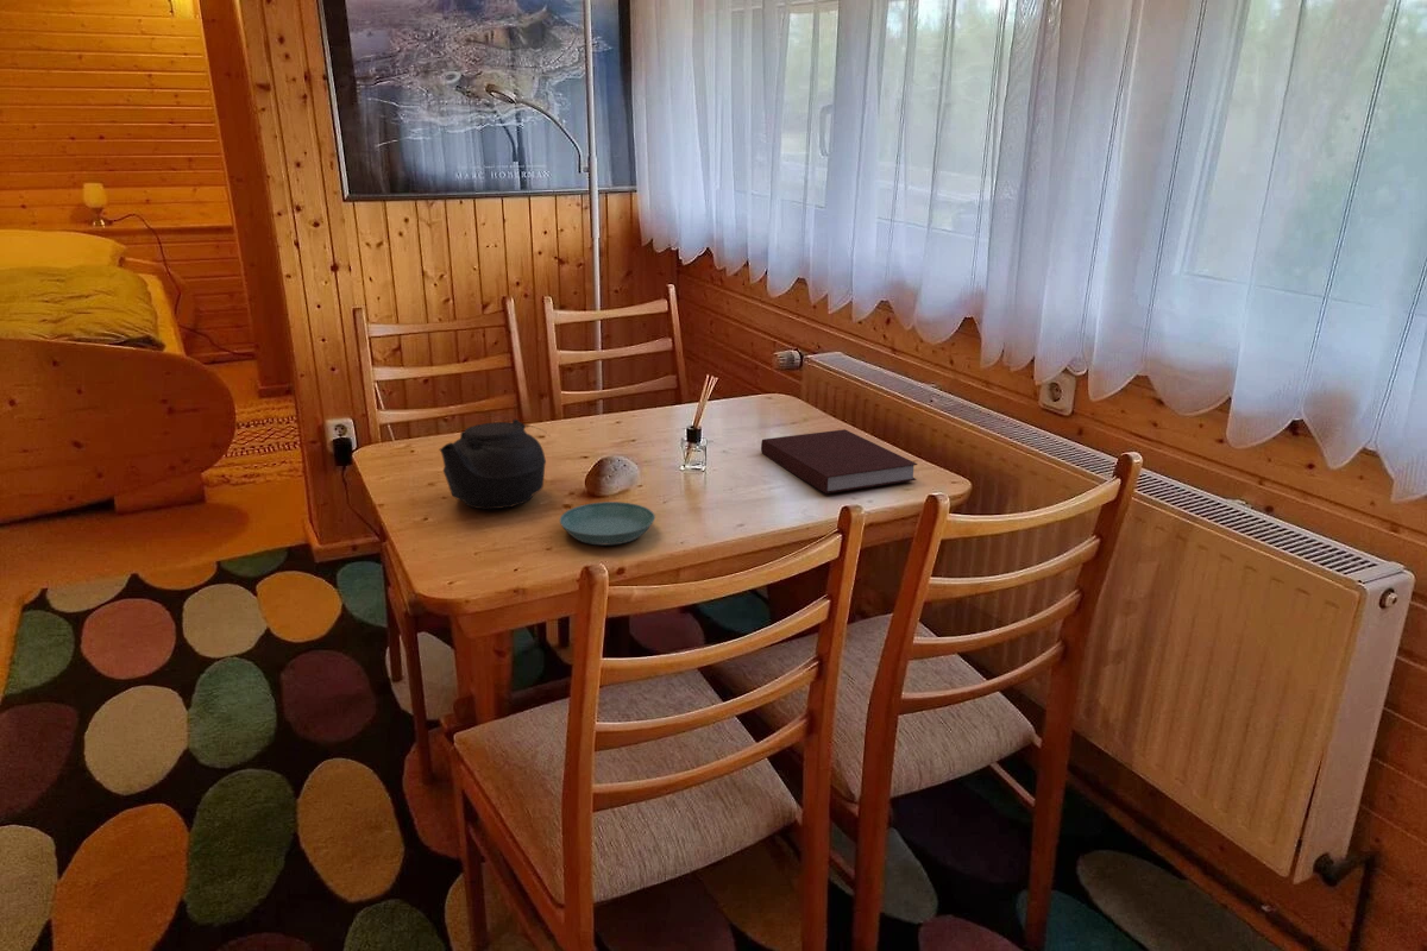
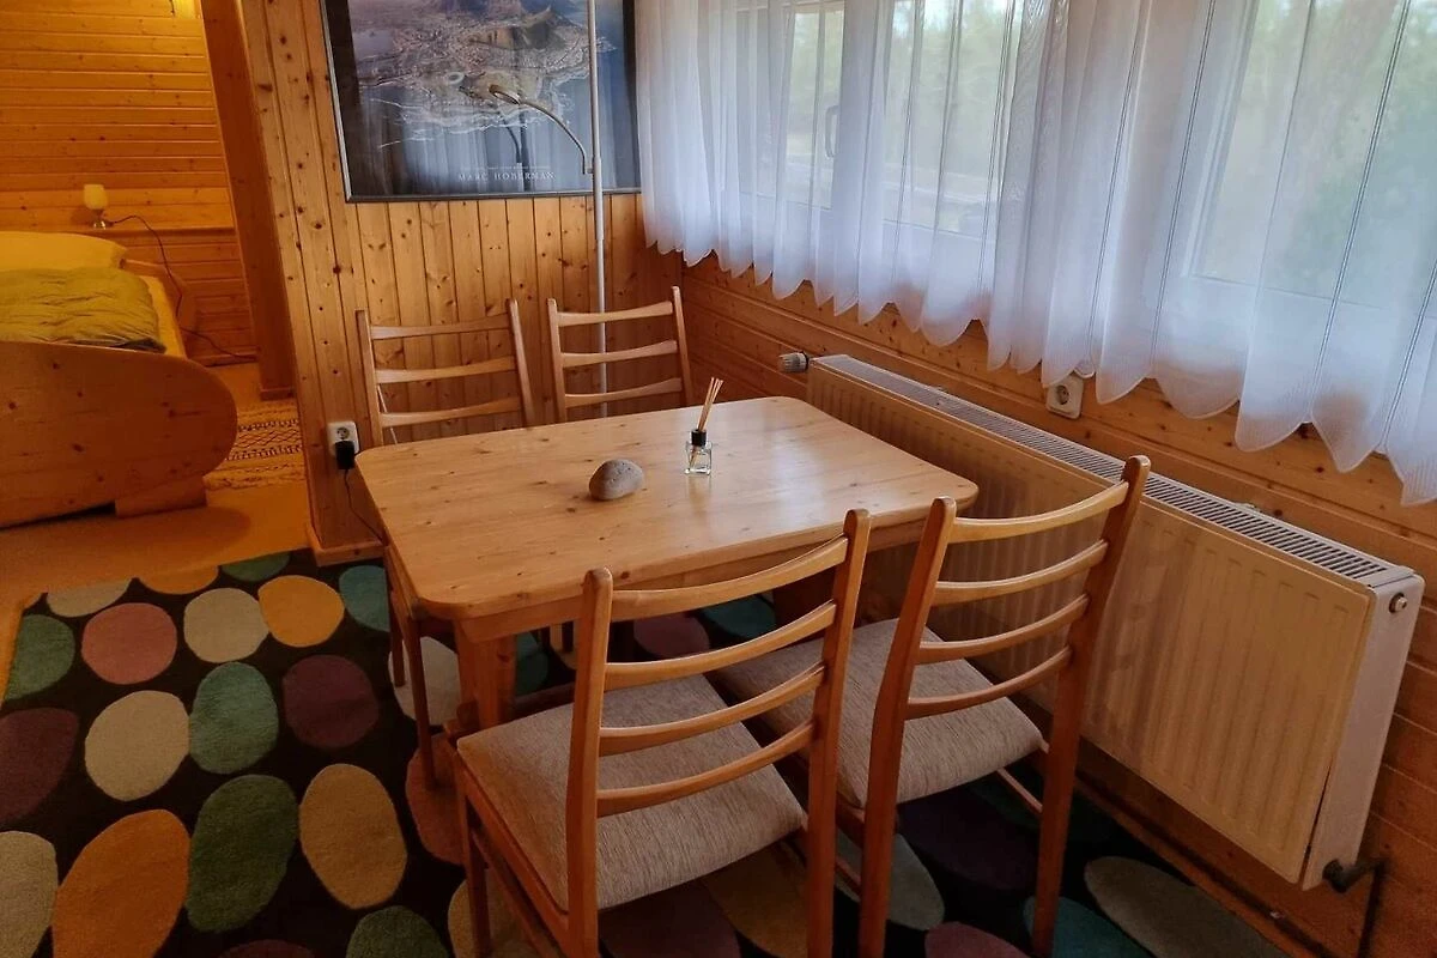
- teapot [439,418,552,510]
- saucer [559,500,656,546]
- notebook [760,428,918,495]
